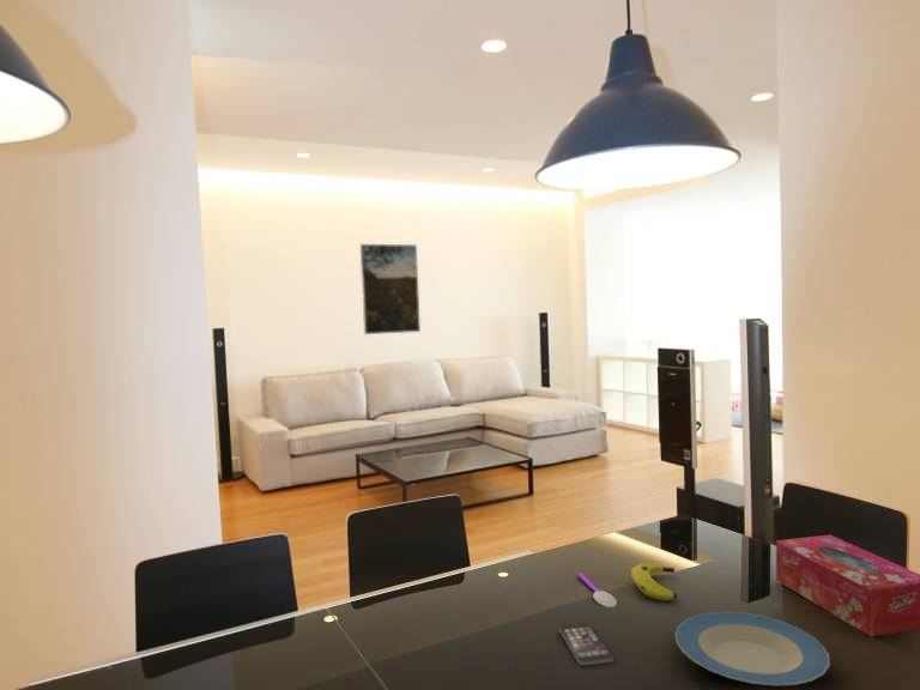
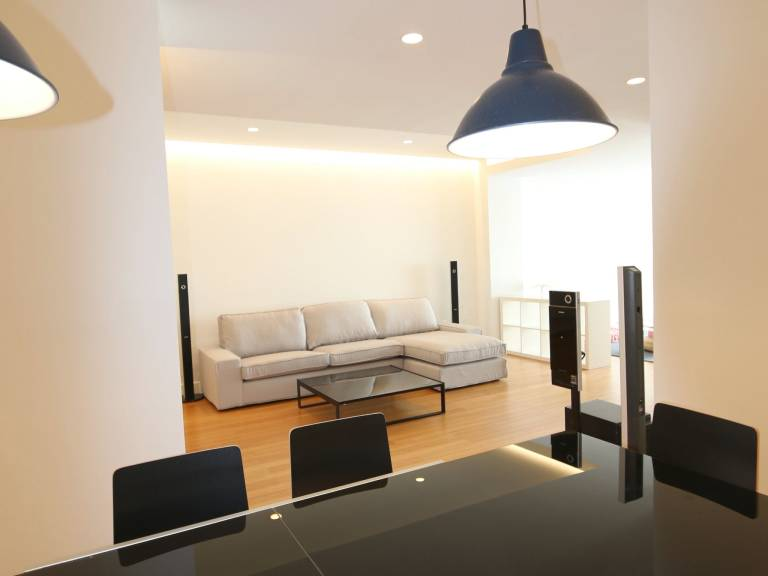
- spoon [576,571,618,609]
- smartphone [558,622,615,666]
- banana [630,561,679,601]
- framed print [359,243,422,335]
- tissue box [775,534,920,637]
- plate [674,611,830,686]
